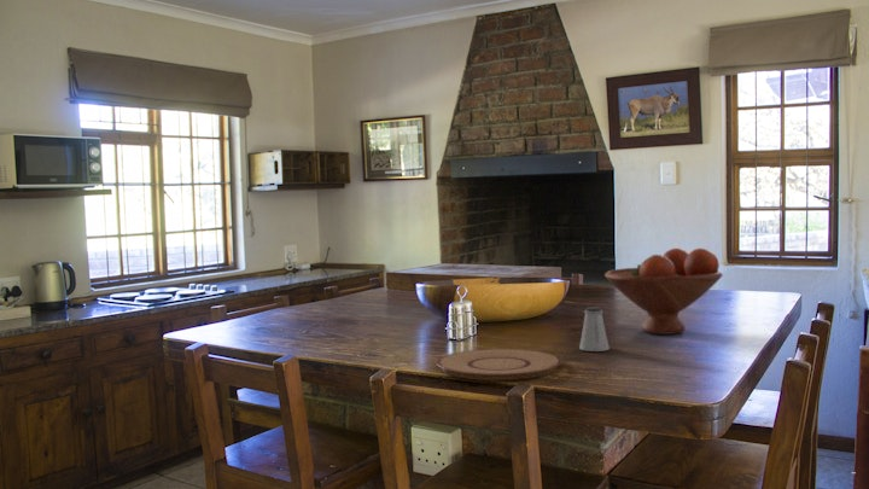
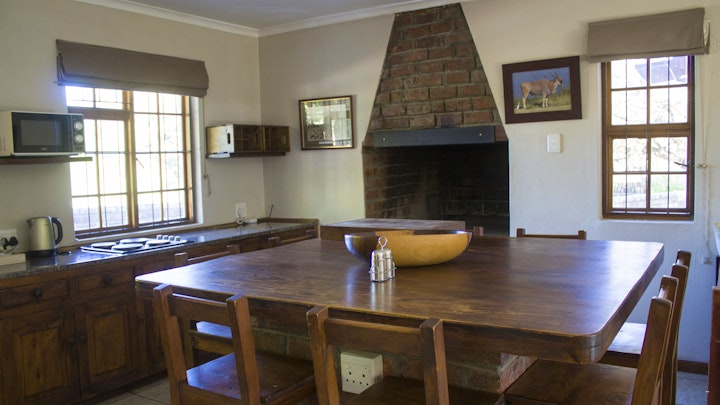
- saltshaker [578,305,611,353]
- plate [436,348,564,382]
- fruit bowl [603,248,724,336]
